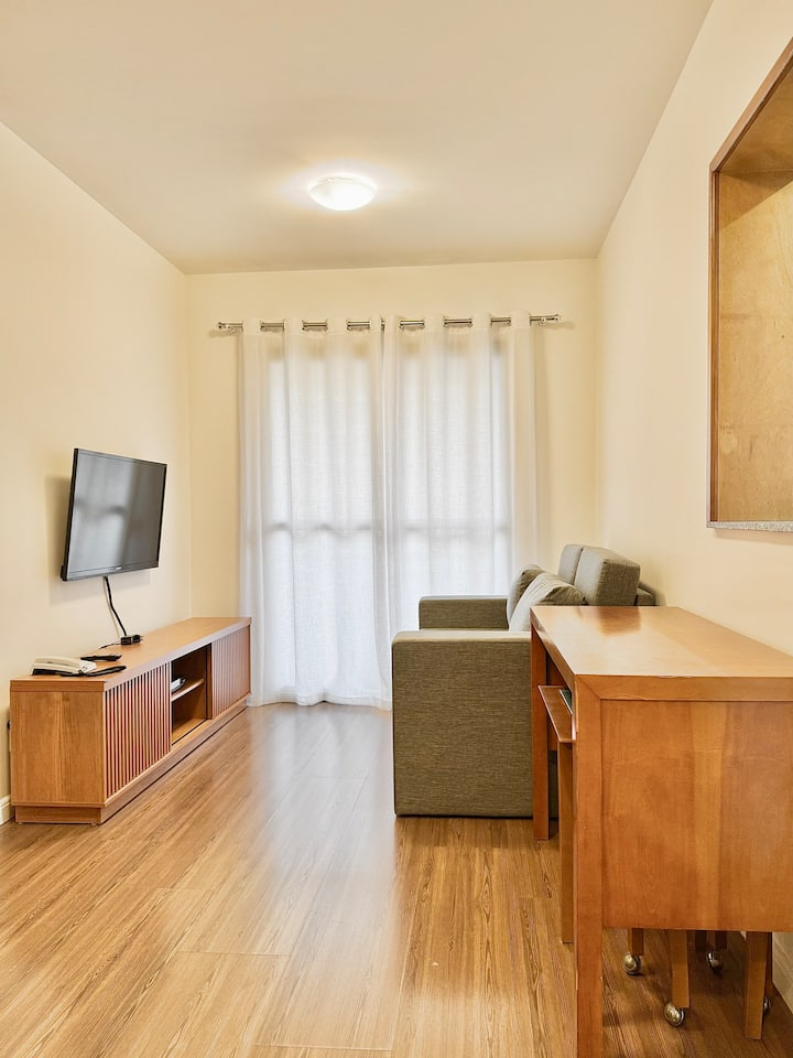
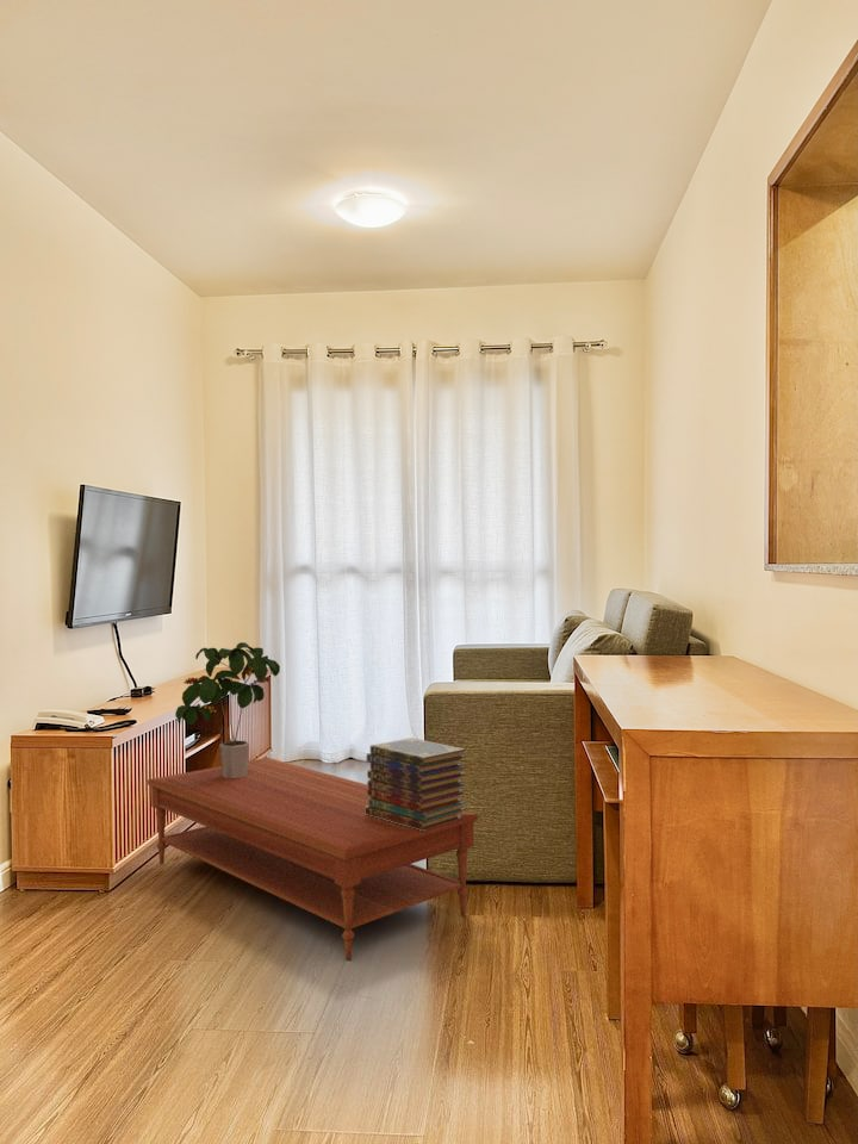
+ coffee table [147,757,479,962]
+ book stack [365,736,467,831]
+ potted plant [174,641,281,778]
